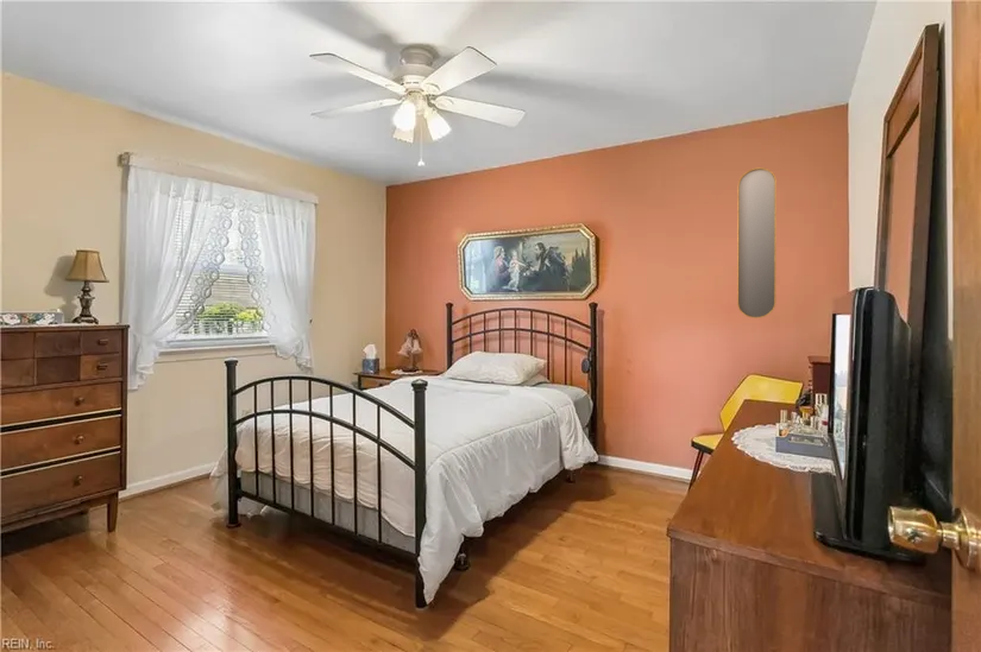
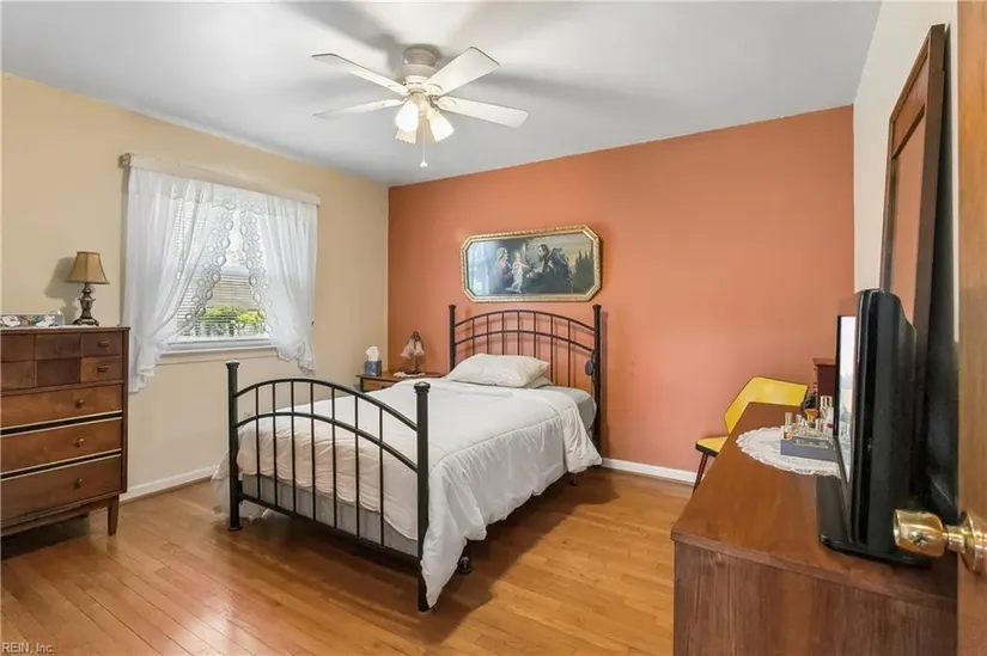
- home mirror [736,166,778,319]
